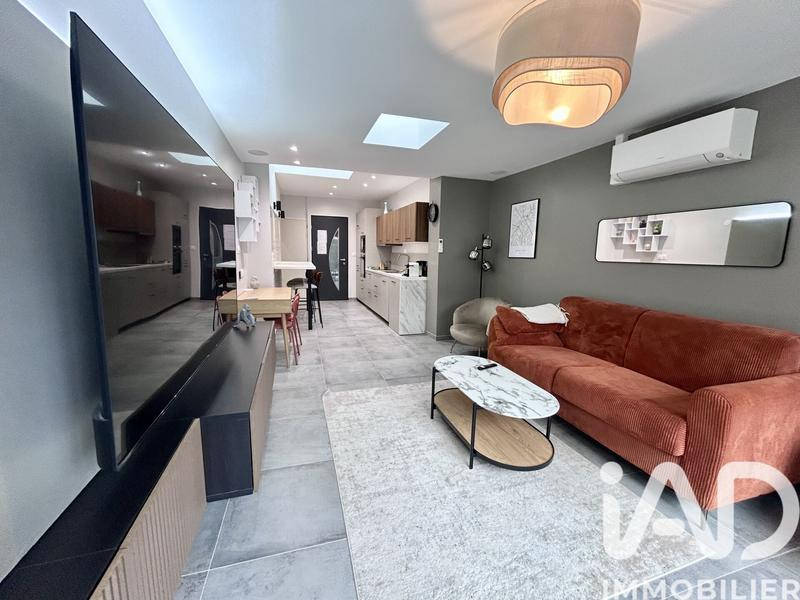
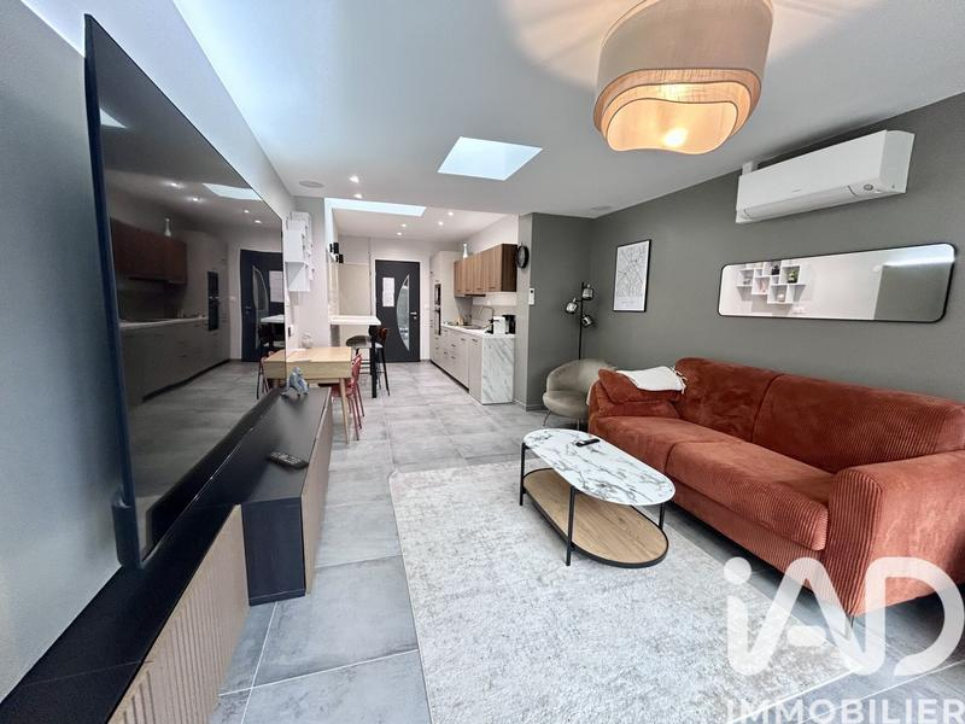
+ remote control [265,450,310,472]
